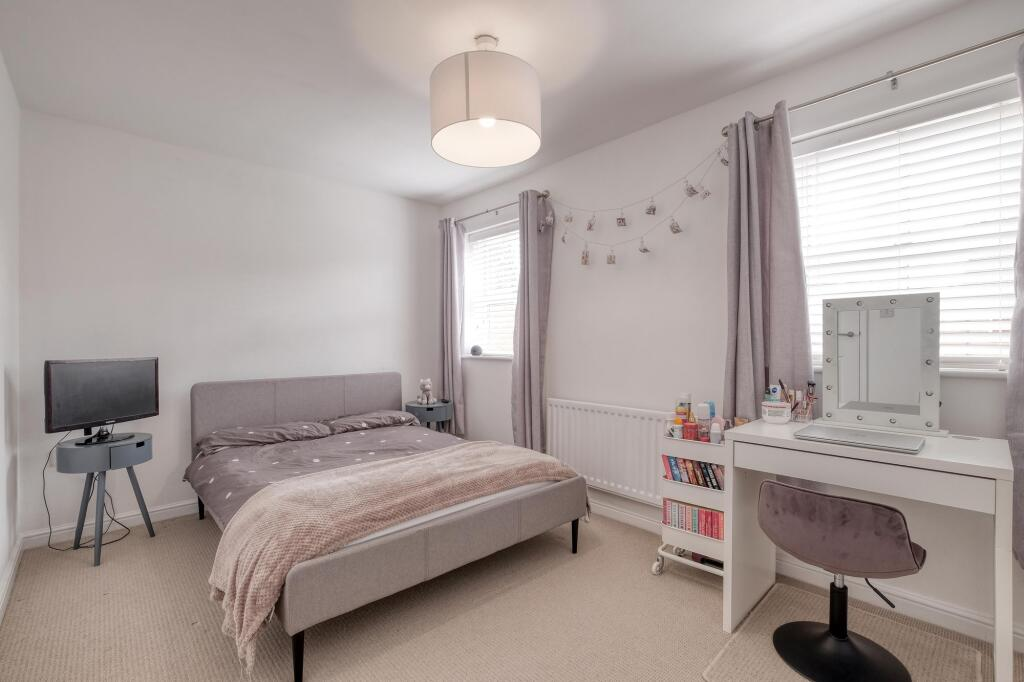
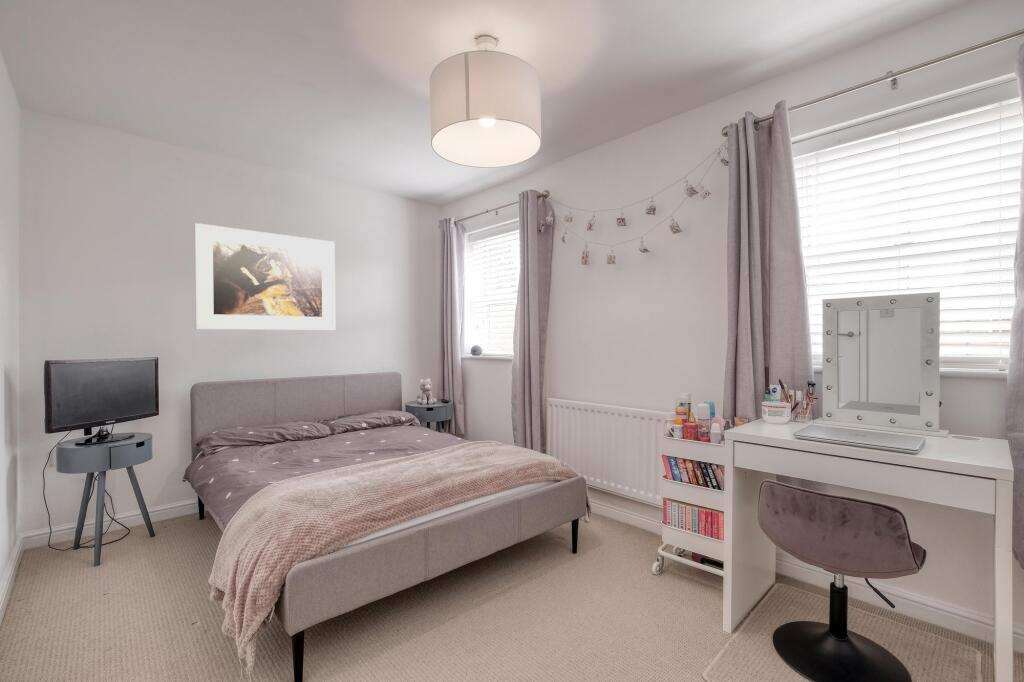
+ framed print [193,222,336,331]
